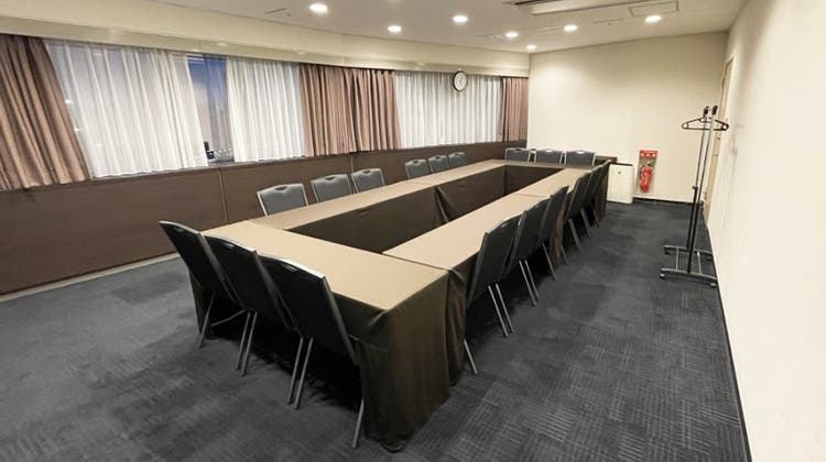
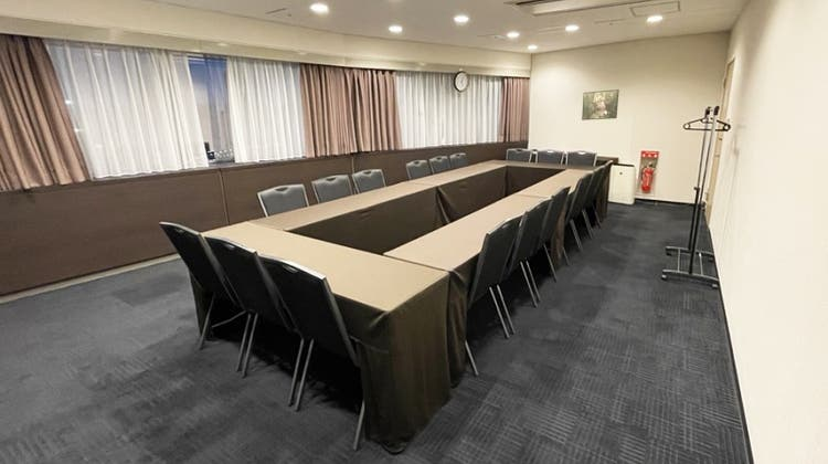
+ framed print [581,88,620,122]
